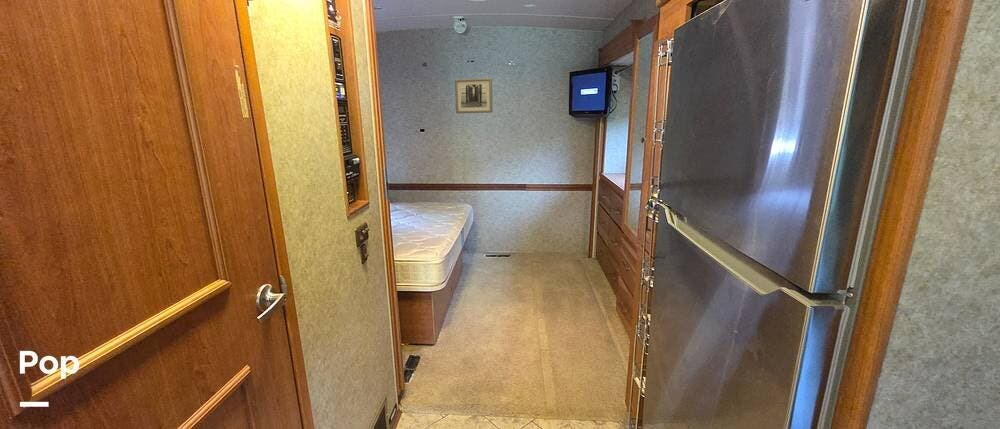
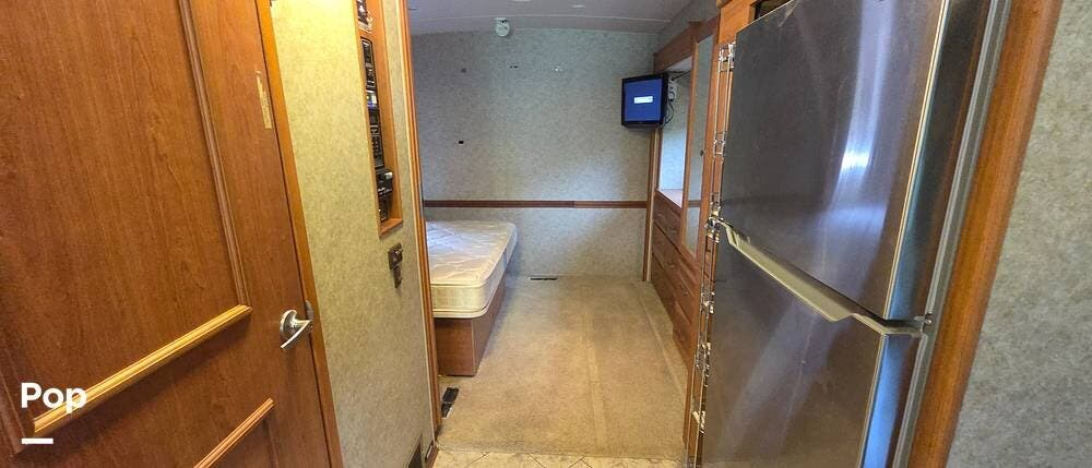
- wall art [454,77,494,114]
